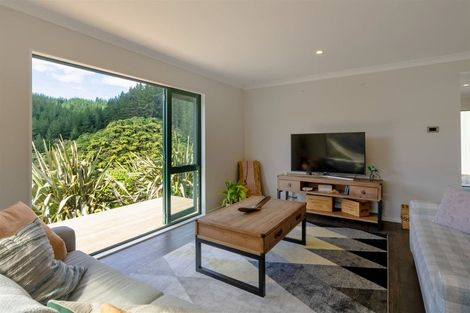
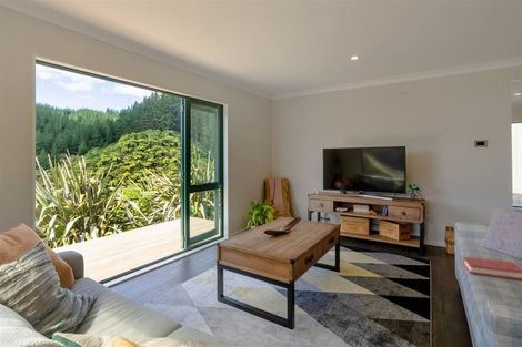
+ hardback book [462,256,522,282]
